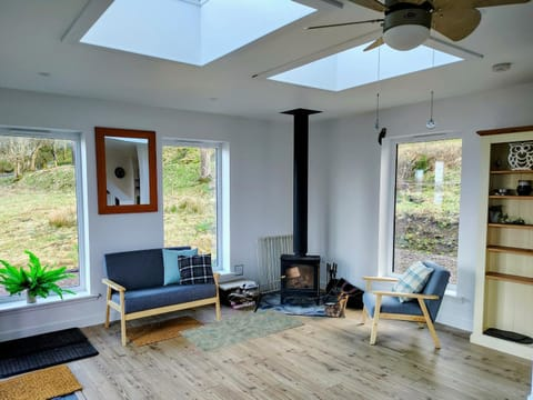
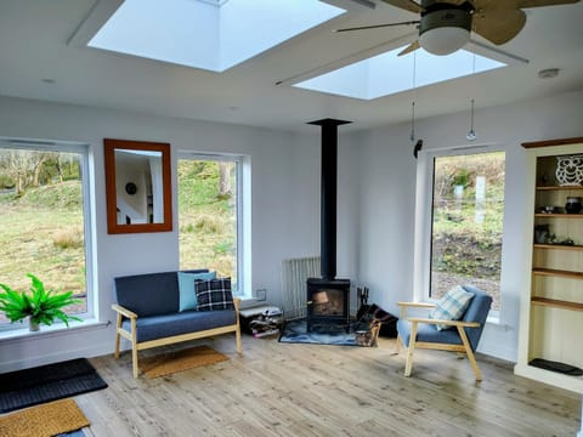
- rug [178,307,306,353]
